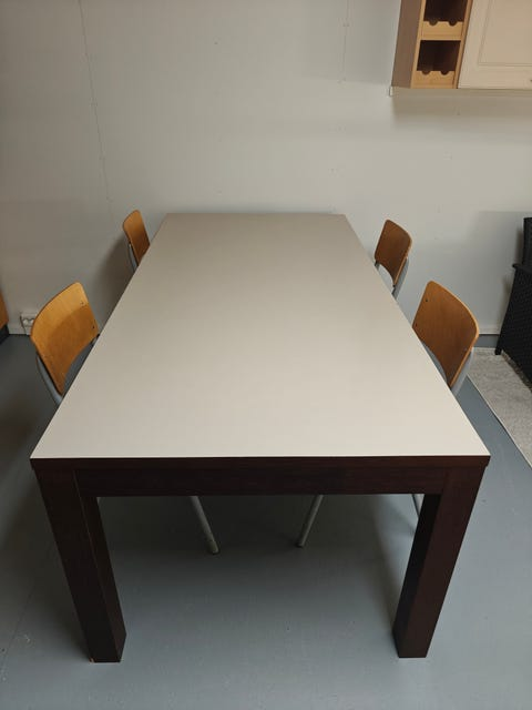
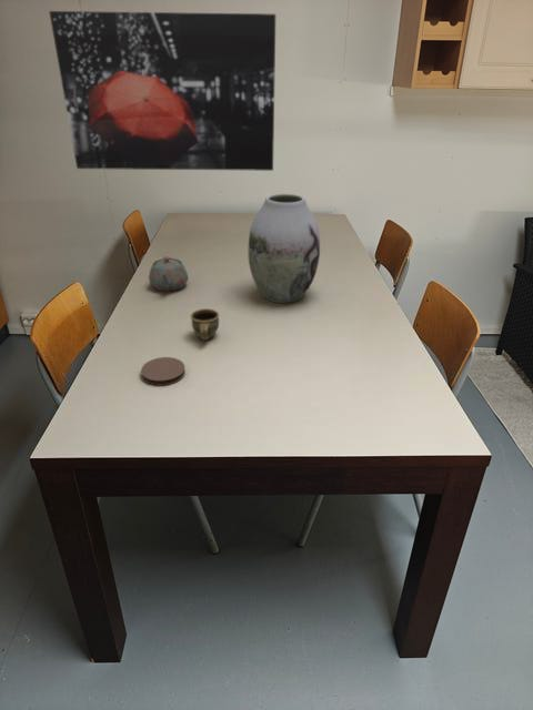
+ cup [190,307,220,341]
+ wall art [48,10,276,172]
+ coaster [140,356,187,387]
+ vase [248,192,321,304]
+ teapot [148,255,189,292]
